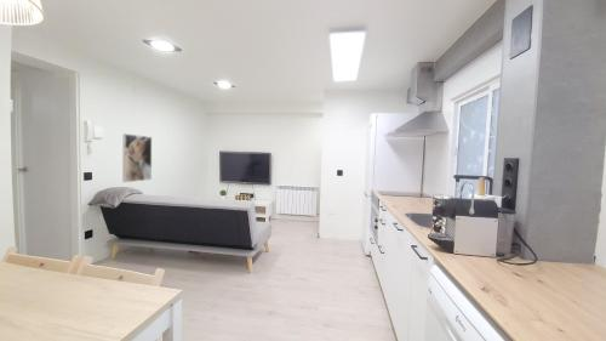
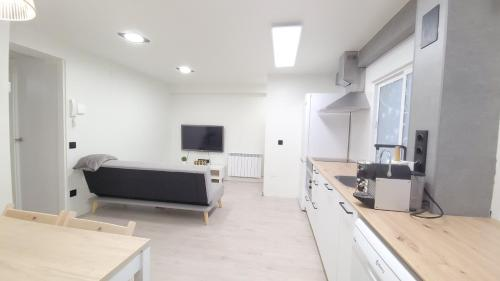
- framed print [121,132,153,183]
